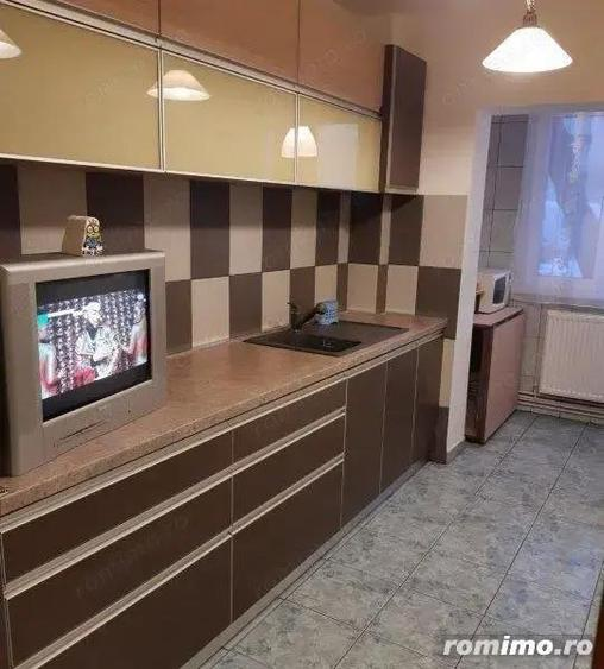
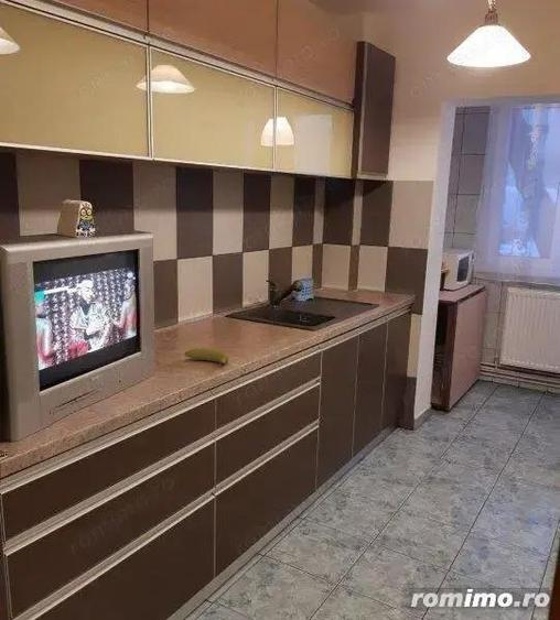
+ banana [183,347,230,367]
